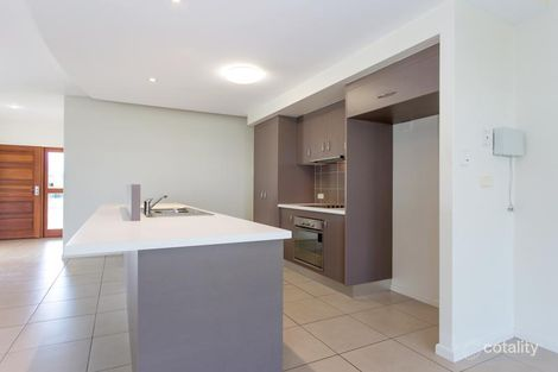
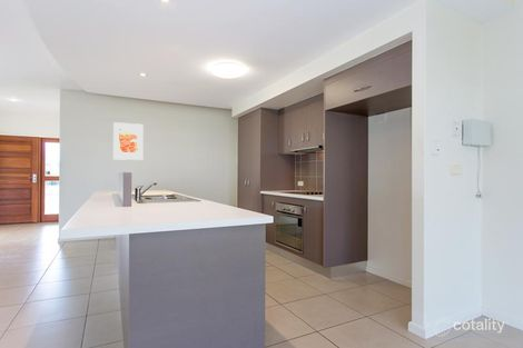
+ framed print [112,121,145,161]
